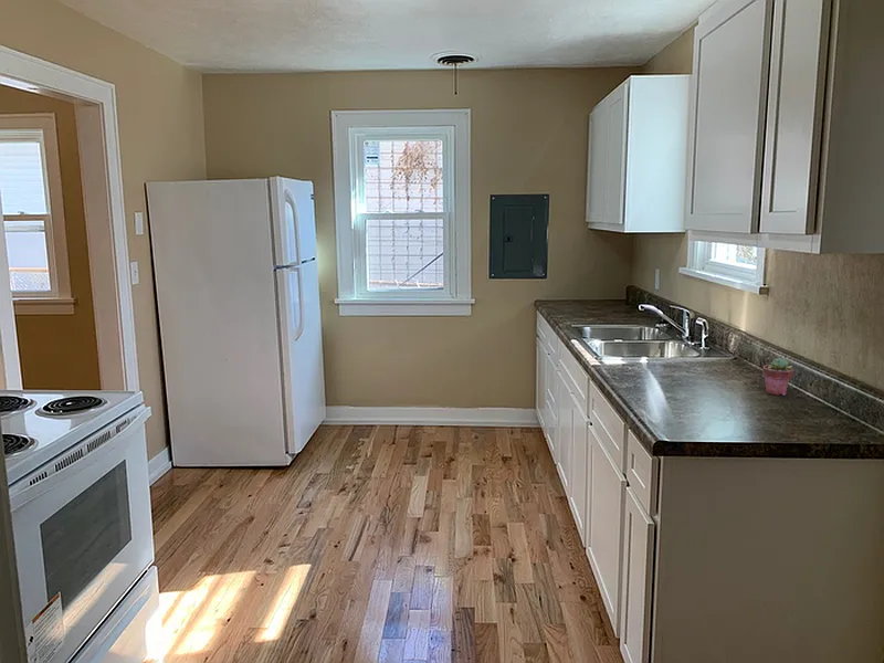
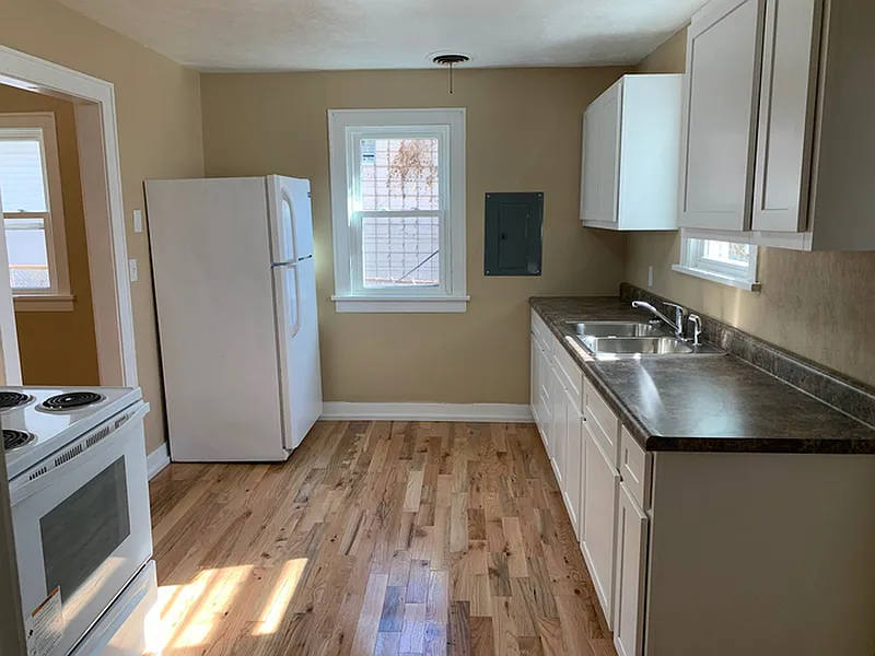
- potted succulent [761,357,794,397]
